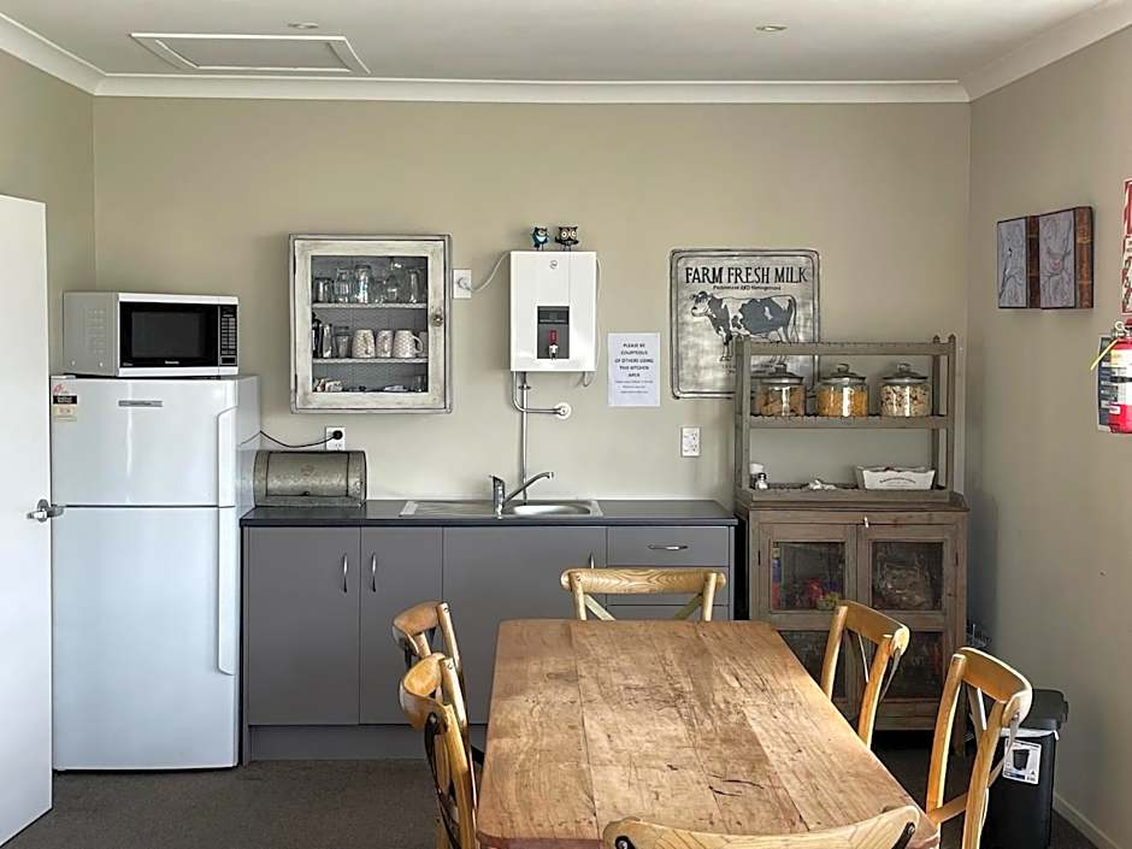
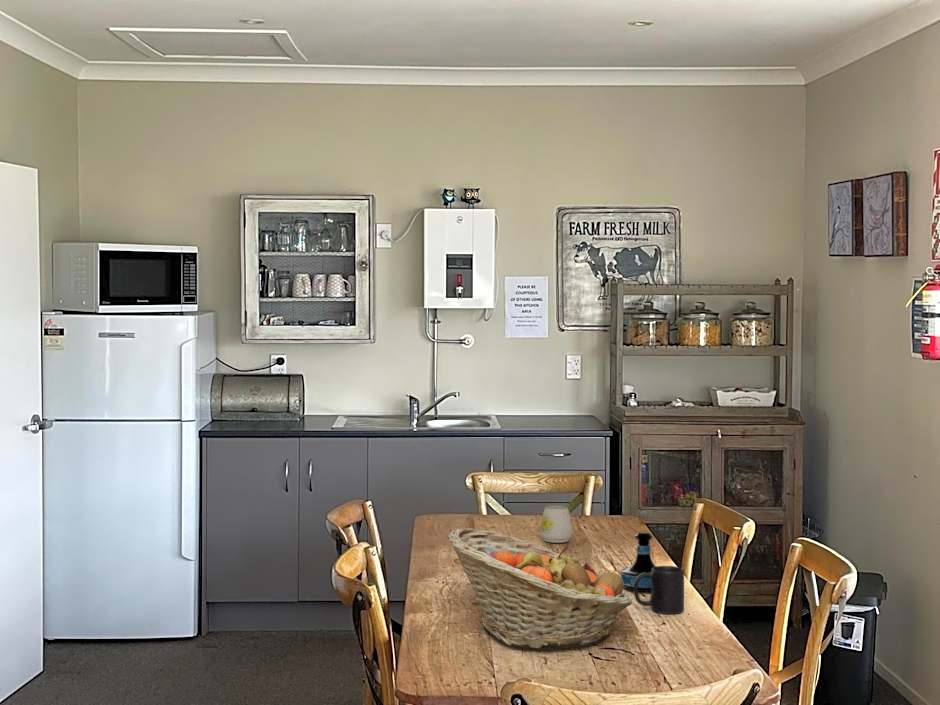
+ tequila bottle [620,531,657,593]
+ mug [539,504,574,544]
+ mug [633,565,685,615]
+ fruit basket [446,527,633,650]
